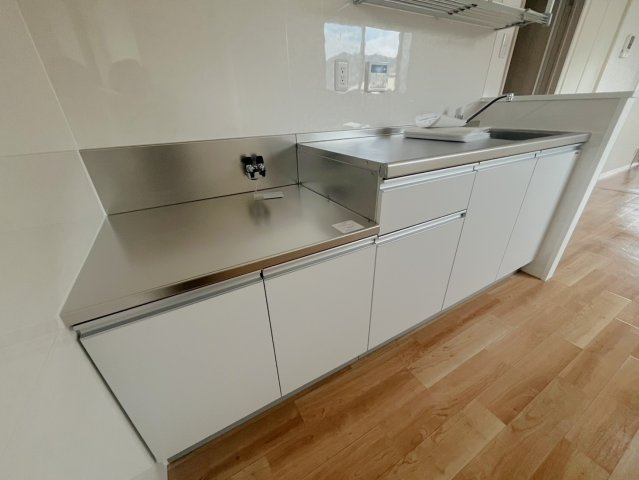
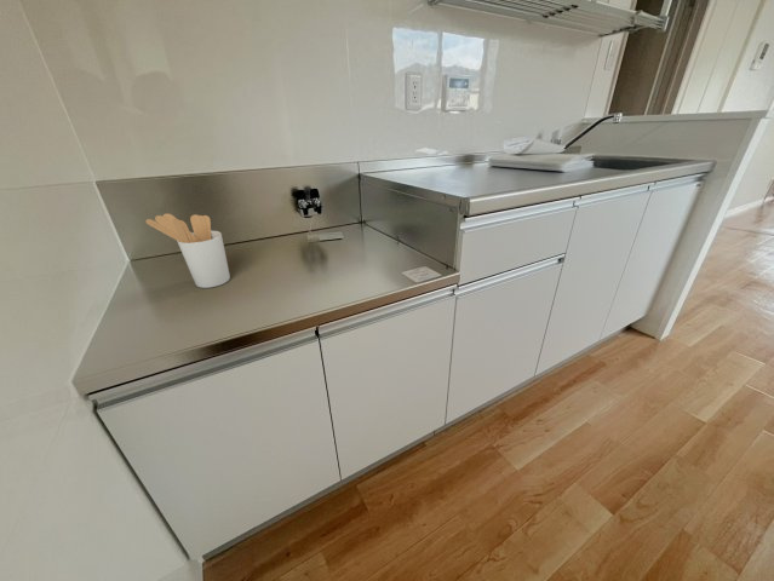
+ utensil holder [144,213,231,289]
